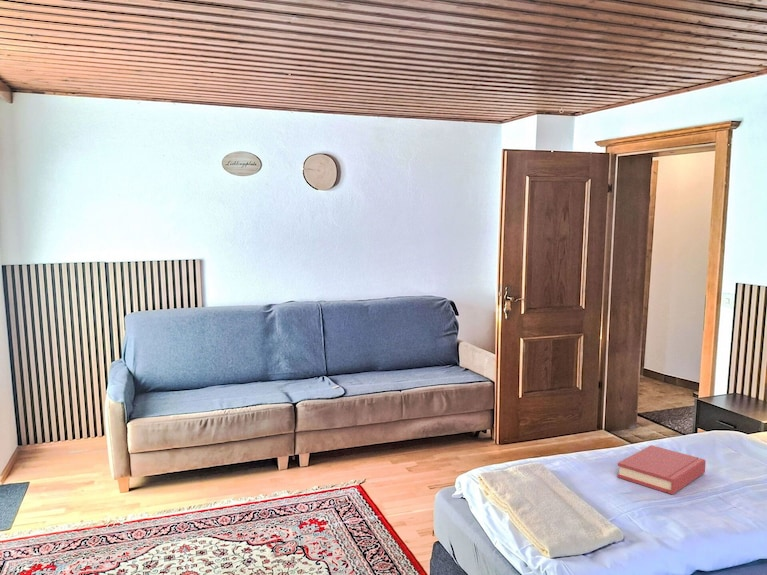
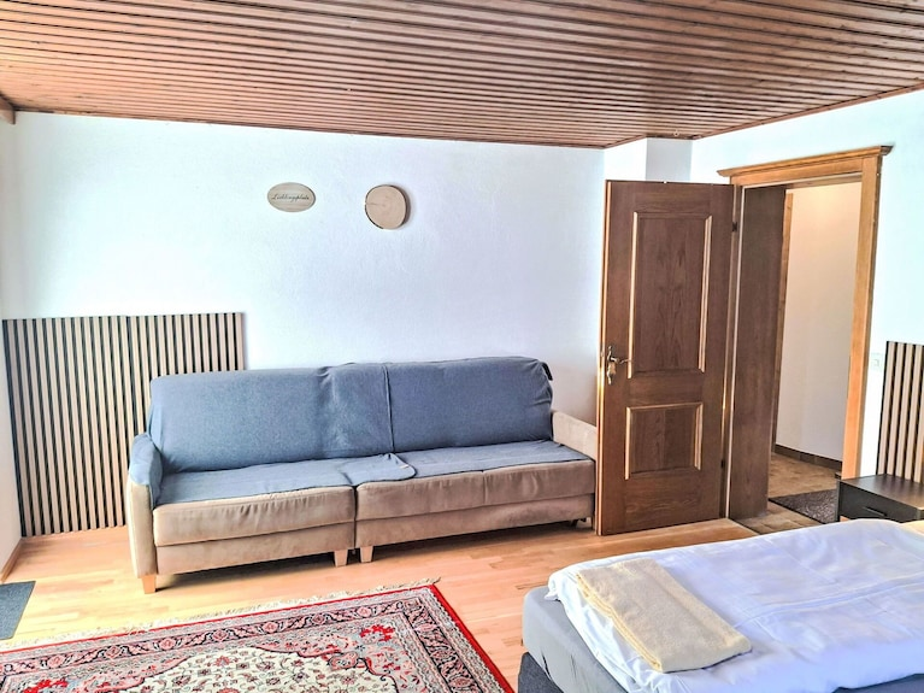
- hardback book [616,444,707,495]
